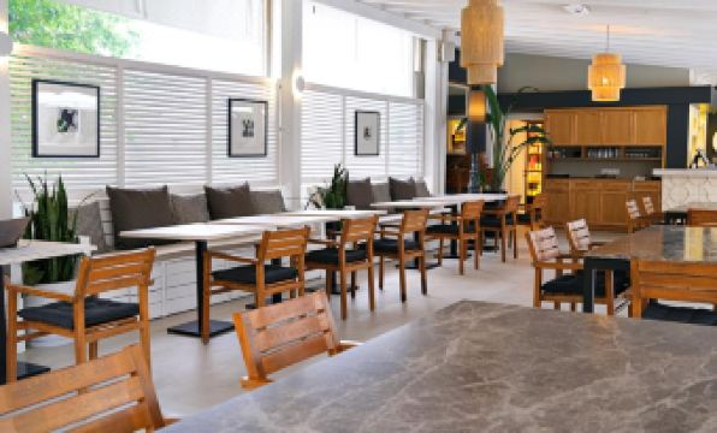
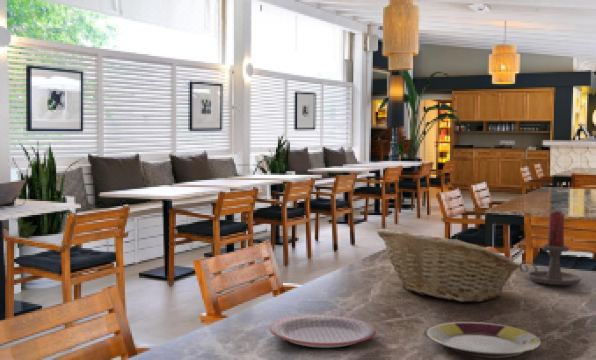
+ plate [426,321,542,358]
+ plate [269,314,377,349]
+ candle holder [518,210,582,286]
+ fruit basket [376,228,520,303]
